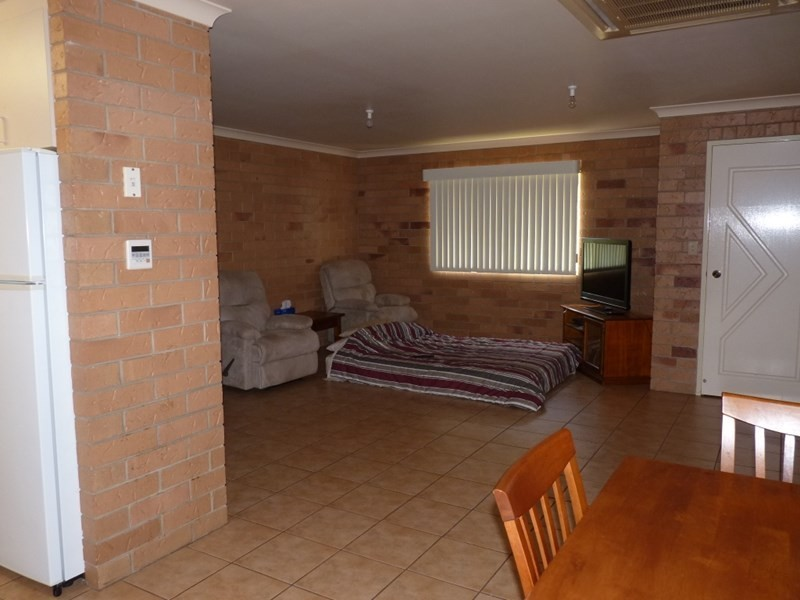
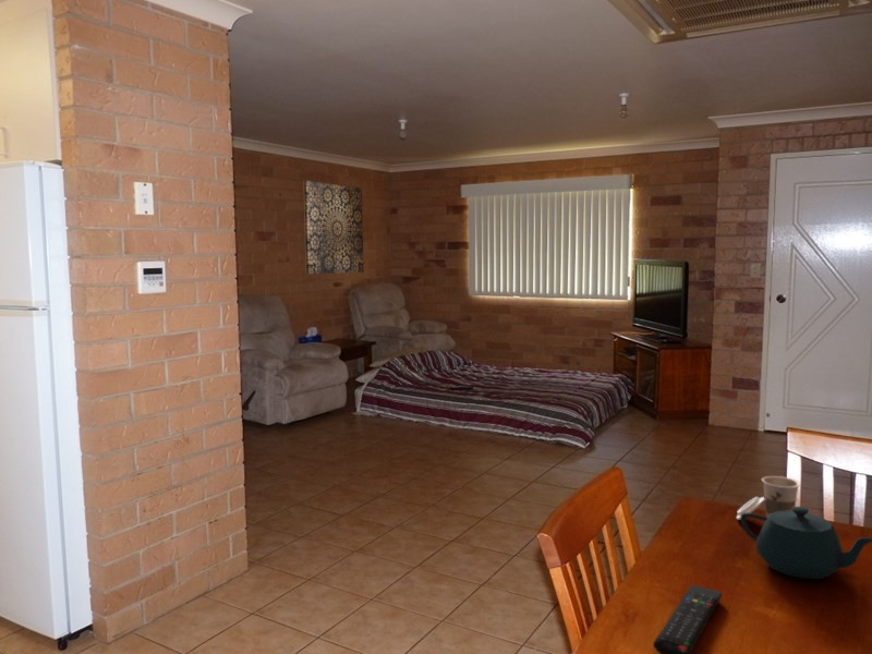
+ wall art [302,180,365,275]
+ teapot [740,506,872,580]
+ remote control [653,583,723,654]
+ cup [736,475,801,521]
